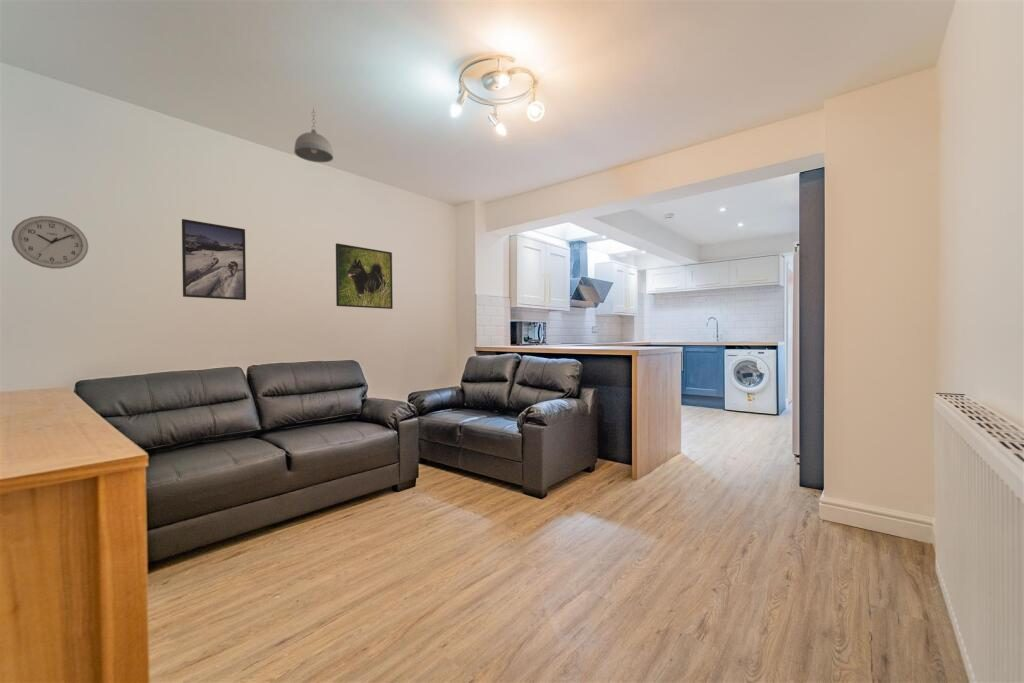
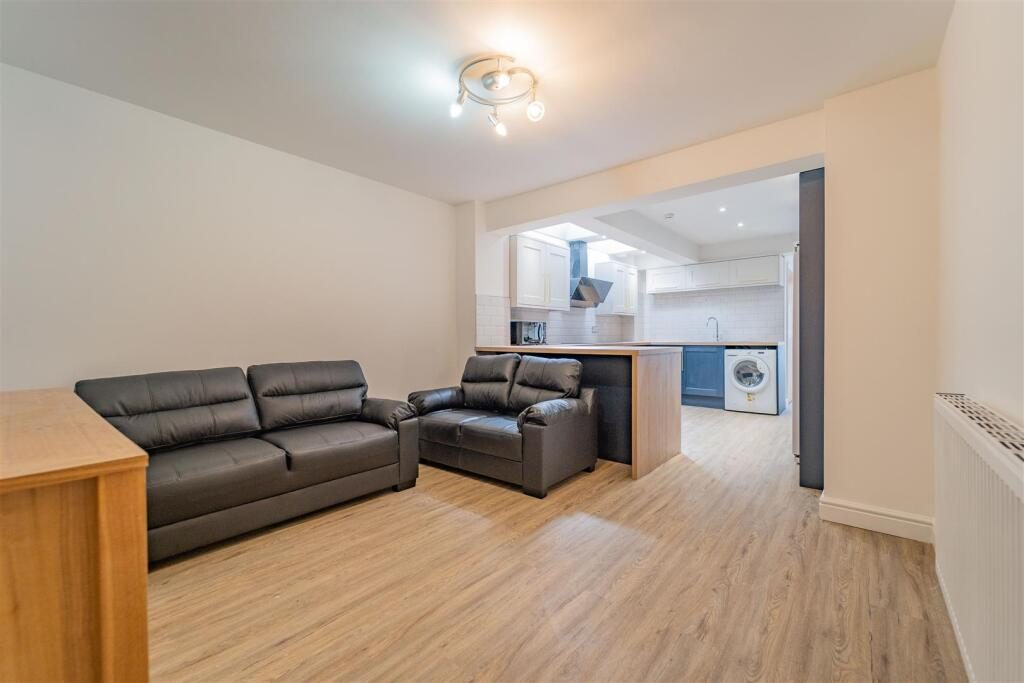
- wall clock [11,215,89,270]
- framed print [181,218,247,301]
- pendant light [293,107,334,163]
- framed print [335,242,394,310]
